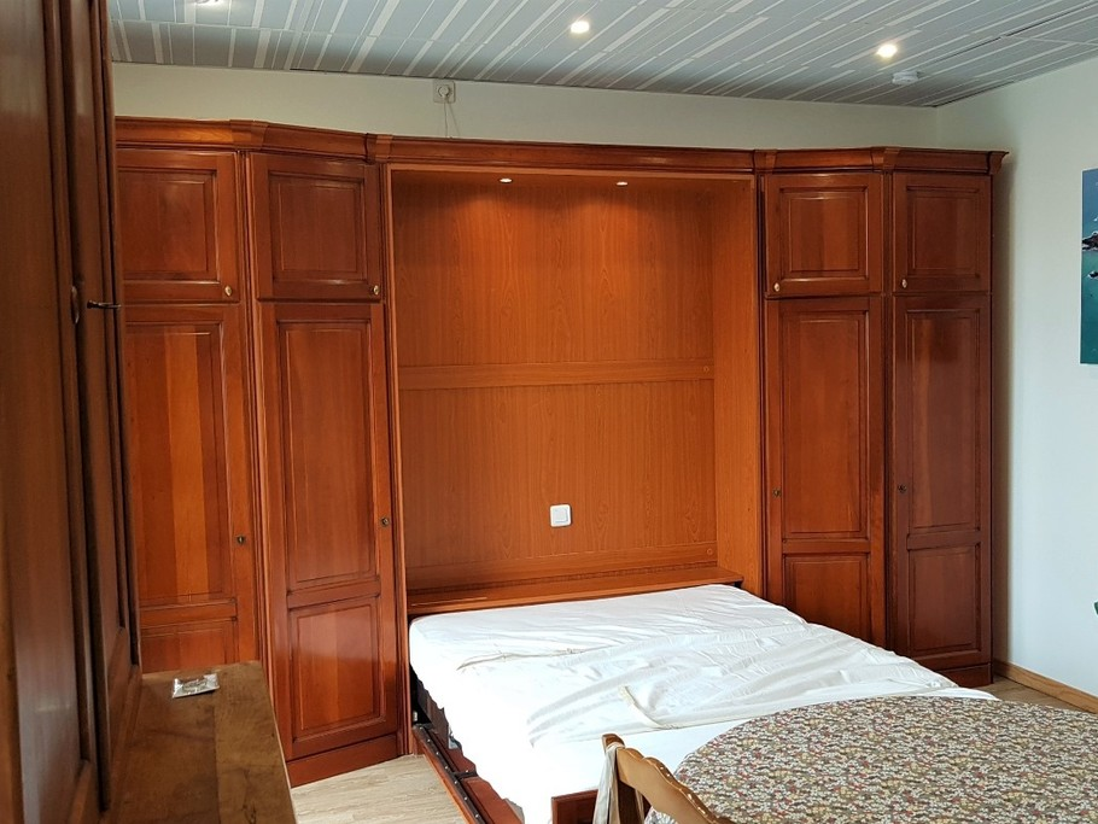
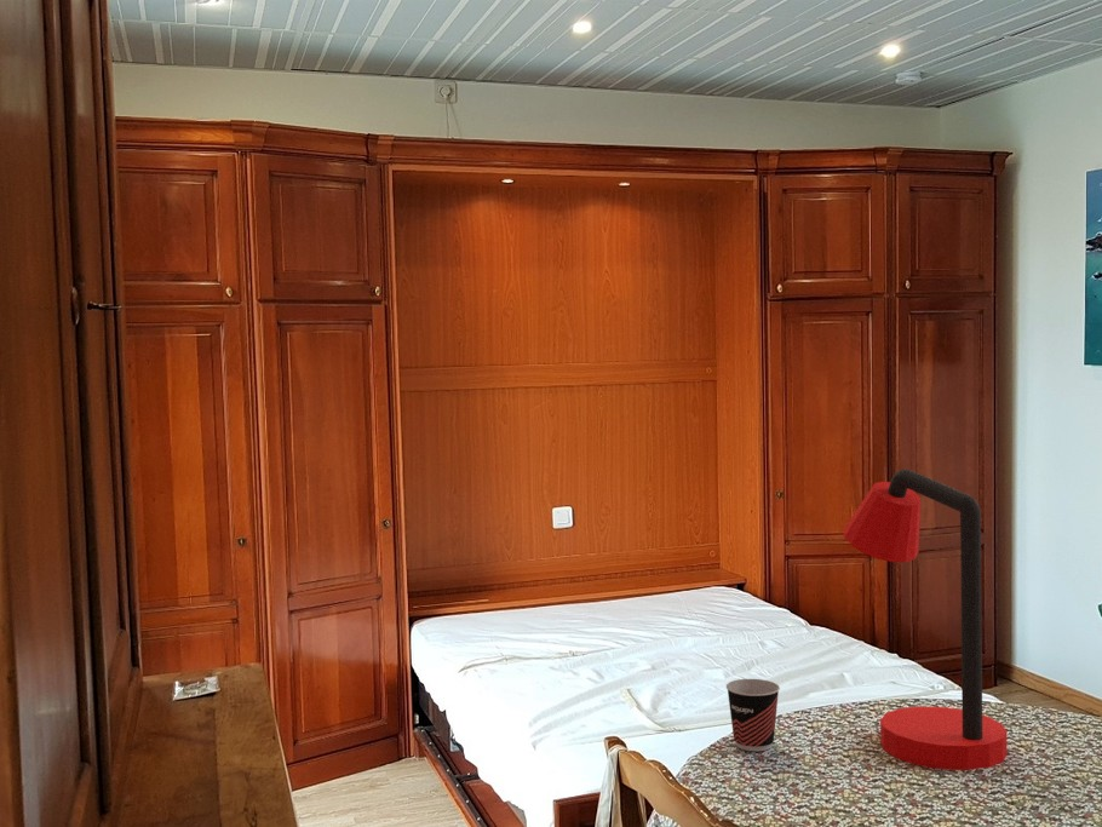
+ desk lamp [842,469,1009,771]
+ cup [725,678,781,752]
